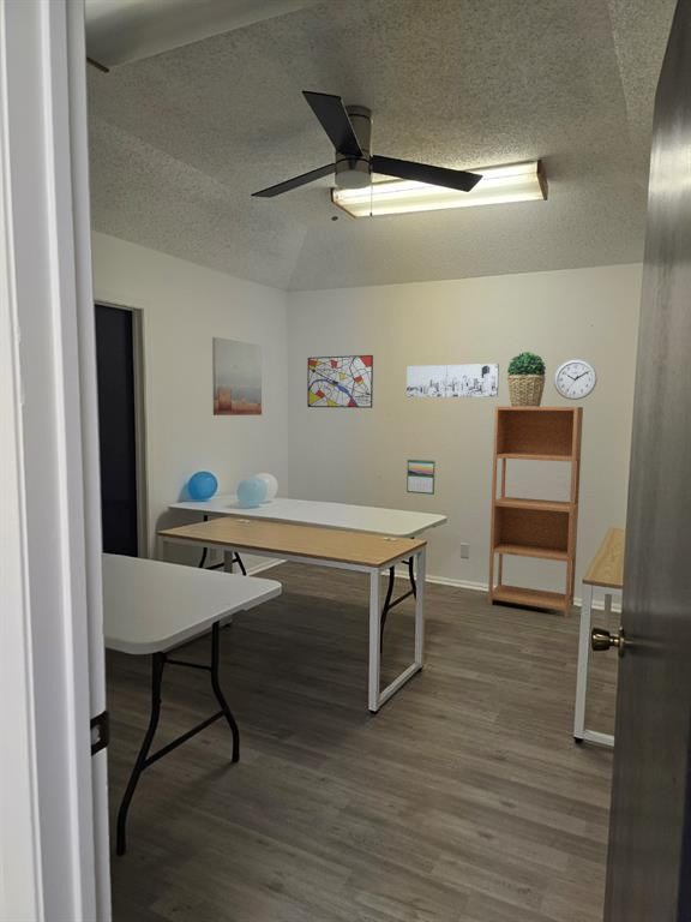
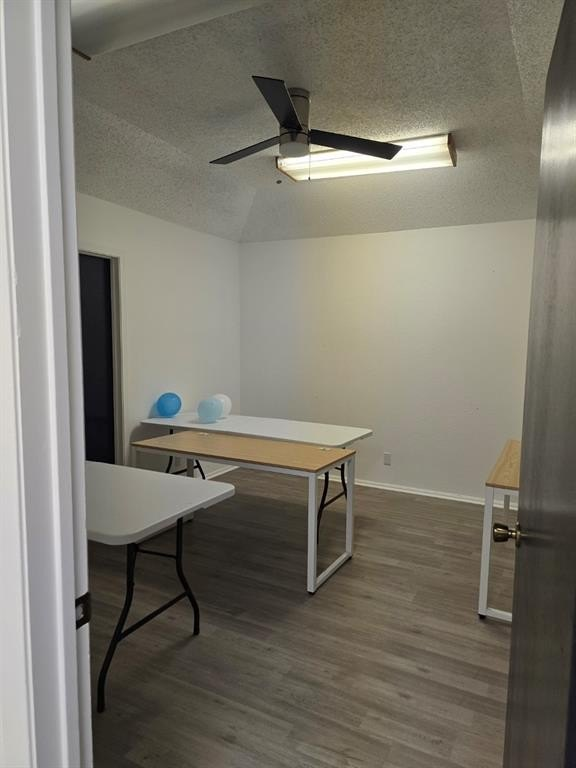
- wall art [405,363,500,399]
- wall art [306,354,374,409]
- bookcase [487,406,584,619]
- wall clock [553,358,597,401]
- calendar [405,457,437,496]
- potted plant [506,351,547,407]
- wall art [211,336,263,417]
